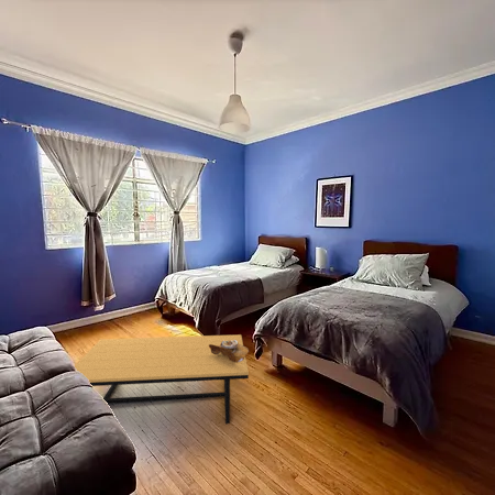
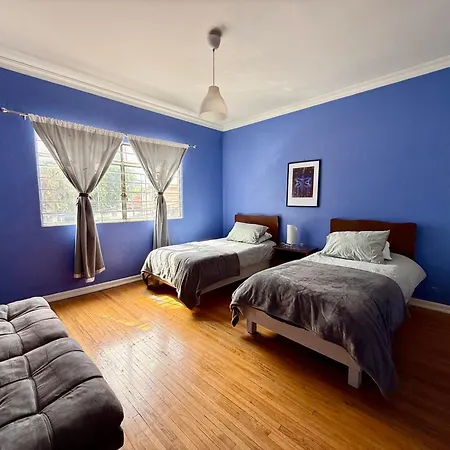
- coffee table [74,333,250,425]
- soup bowl [209,340,250,362]
